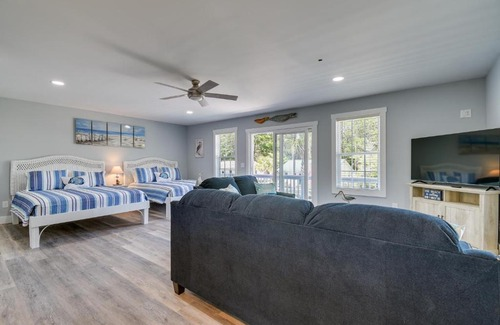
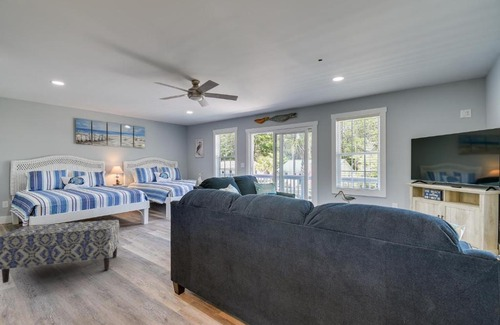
+ bench [0,219,120,284]
